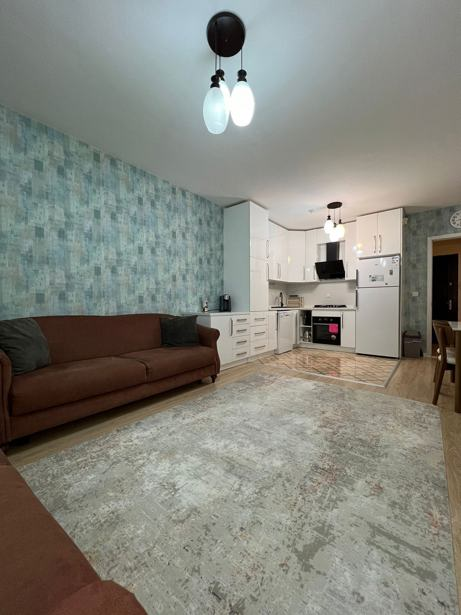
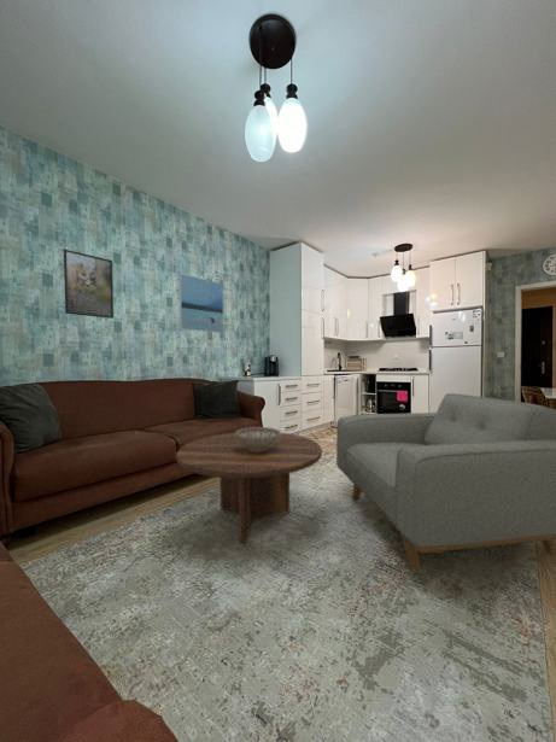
+ decorative bowl [234,426,282,452]
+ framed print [177,273,224,334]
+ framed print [63,249,115,320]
+ coffee table [175,432,323,545]
+ chair [335,392,556,572]
